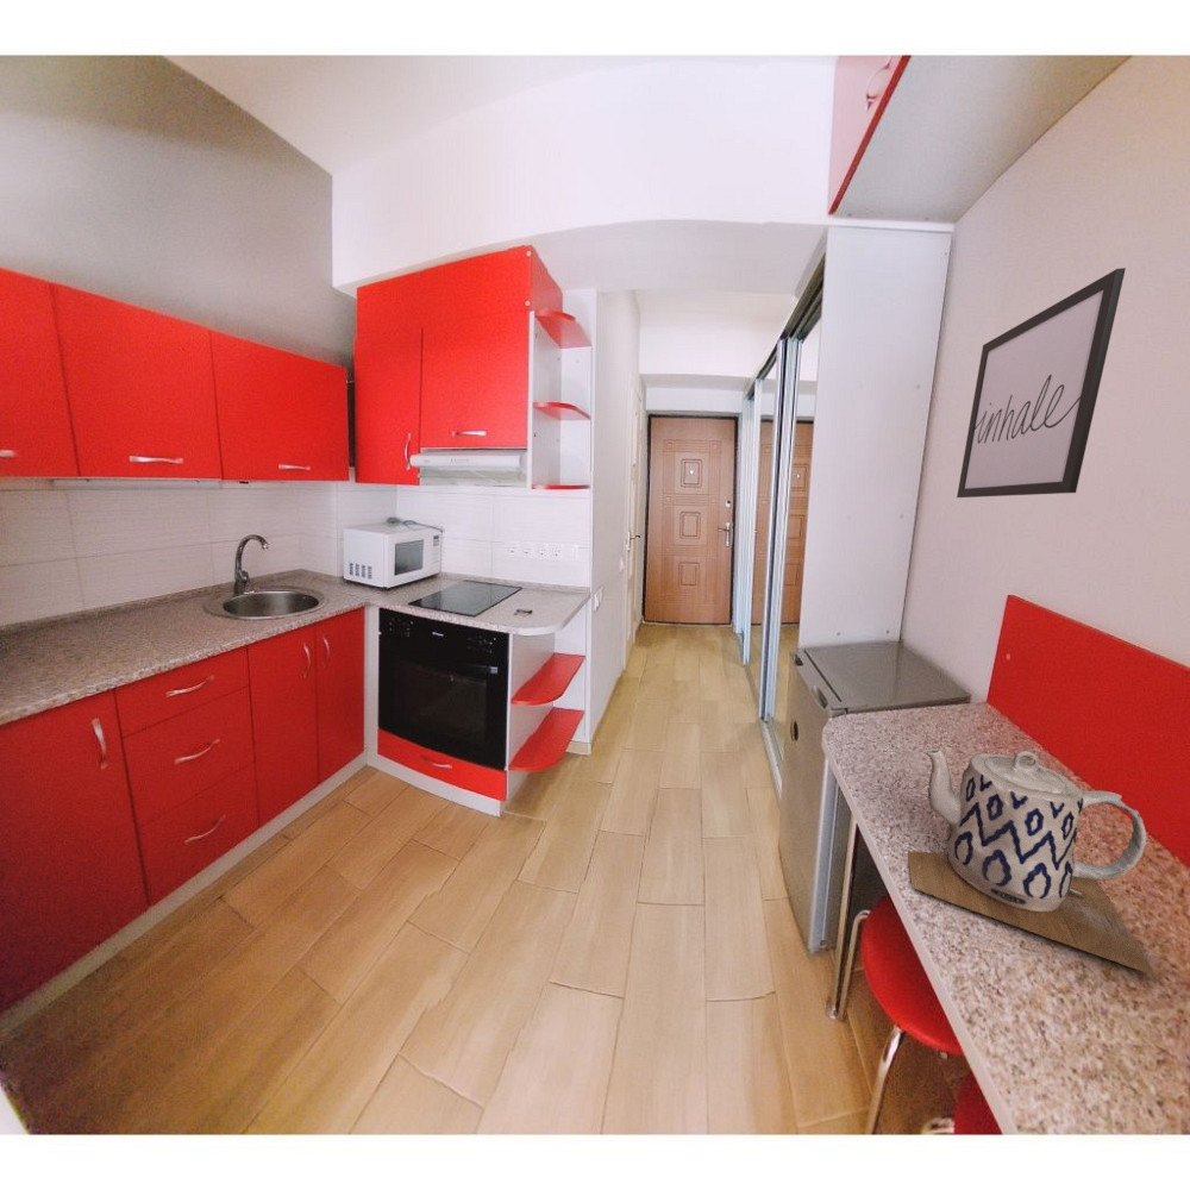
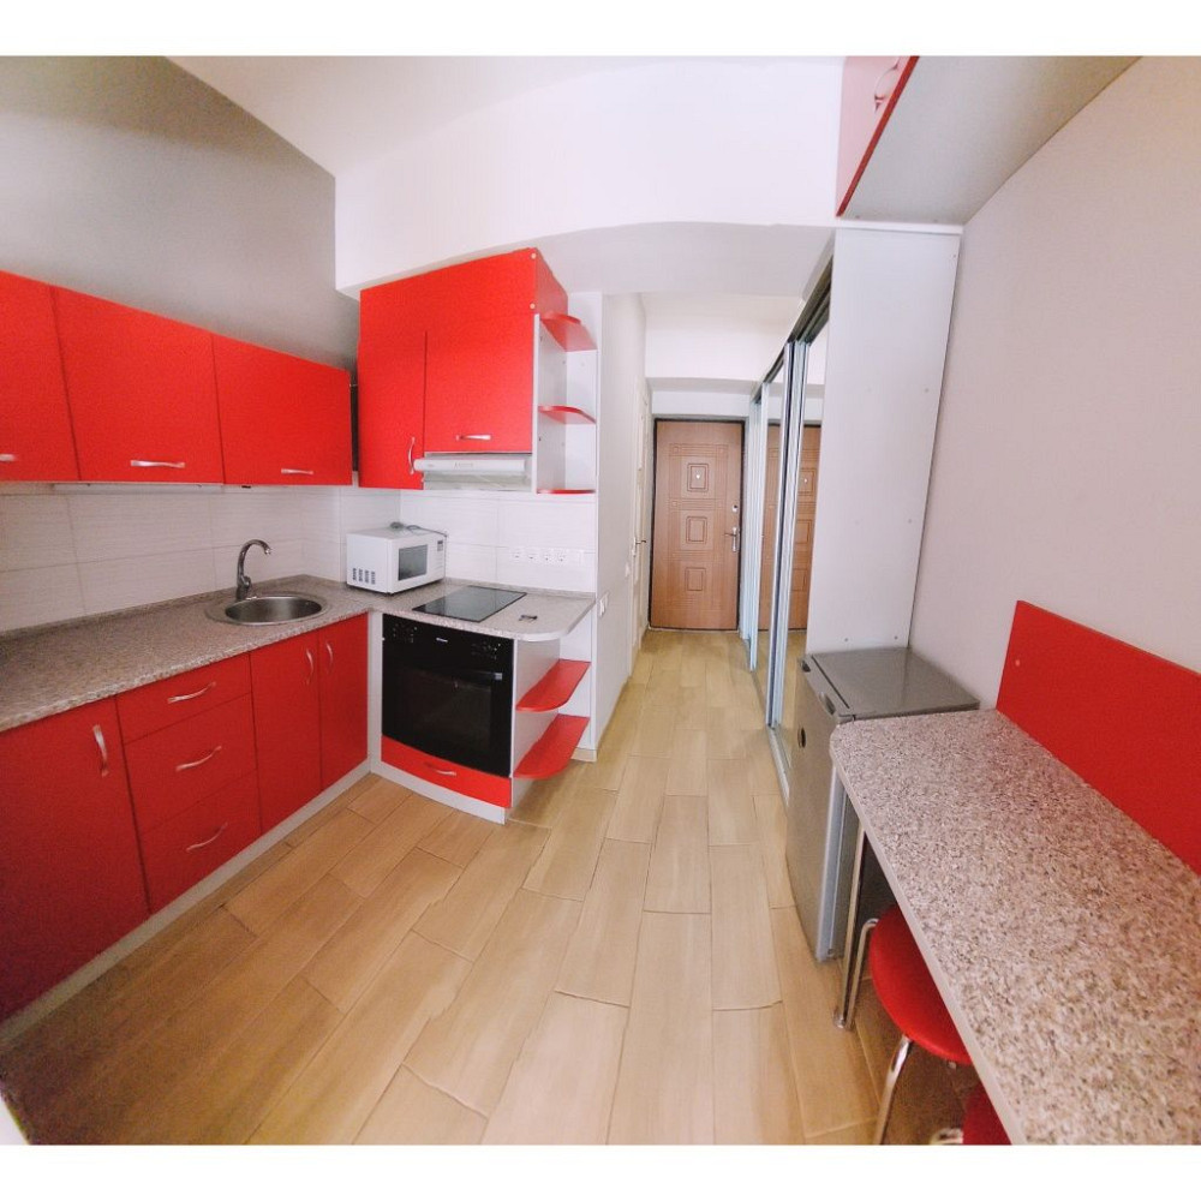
- wall art [956,267,1127,499]
- teapot [907,747,1158,977]
